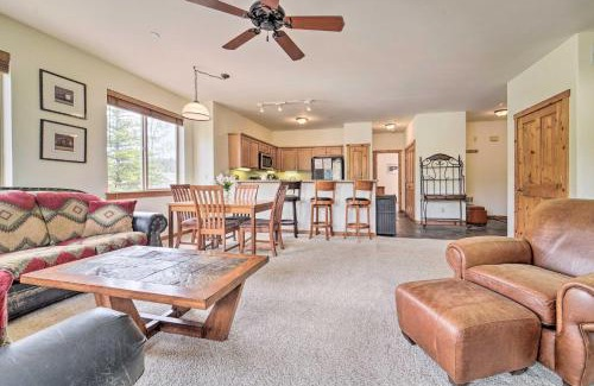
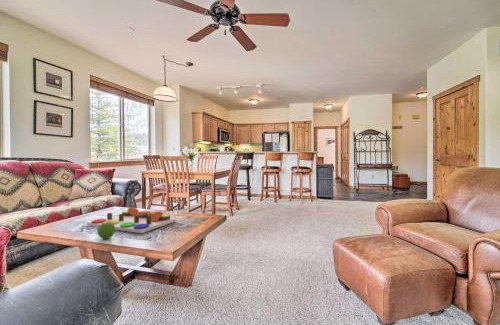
+ board game [86,206,177,234]
+ fruit [96,221,116,240]
